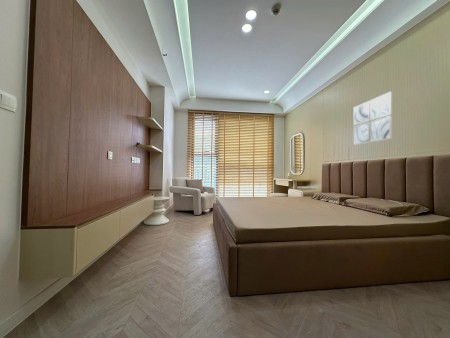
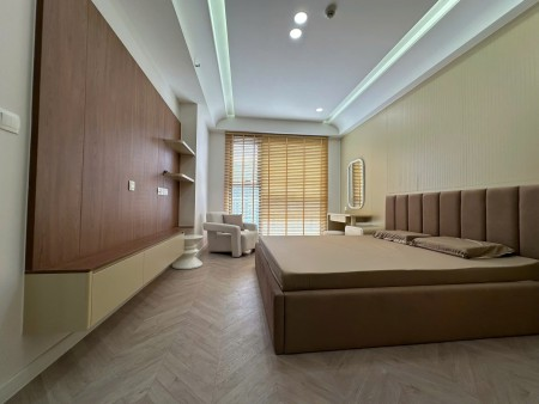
- wall art [352,91,393,146]
